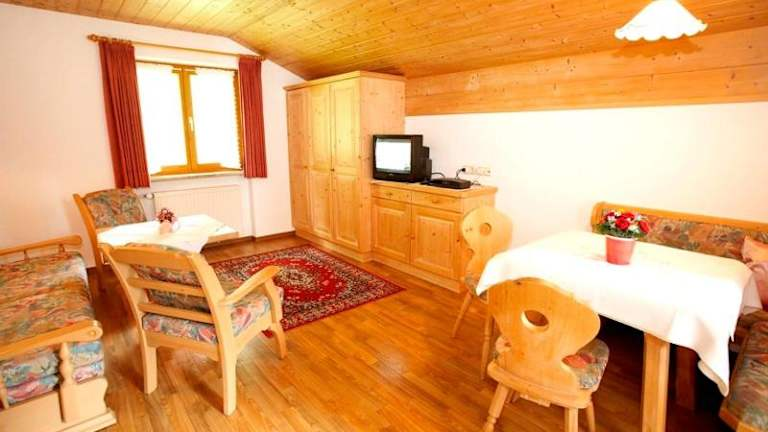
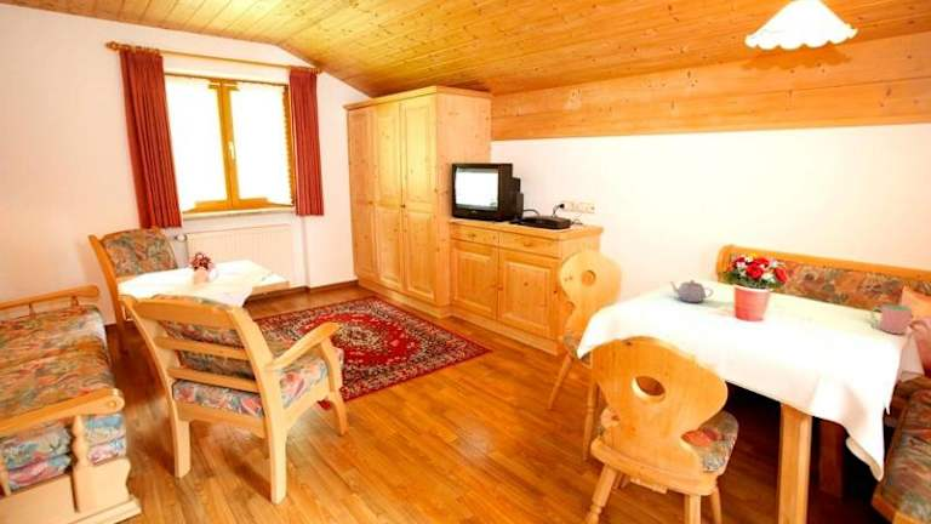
+ cup [869,303,914,336]
+ teapot [668,279,714,303]
